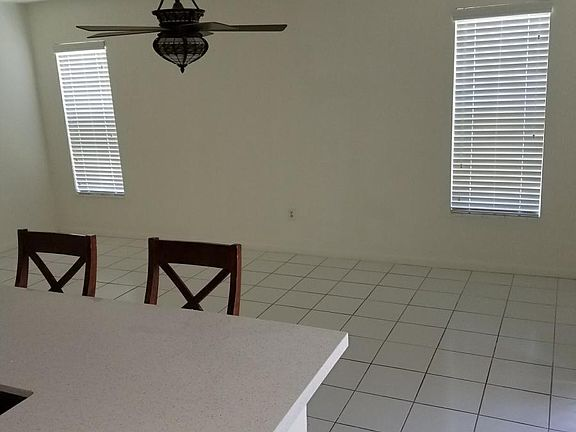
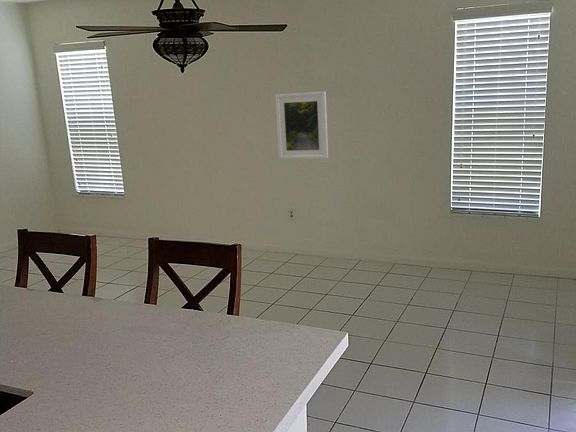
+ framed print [275,91,329,160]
